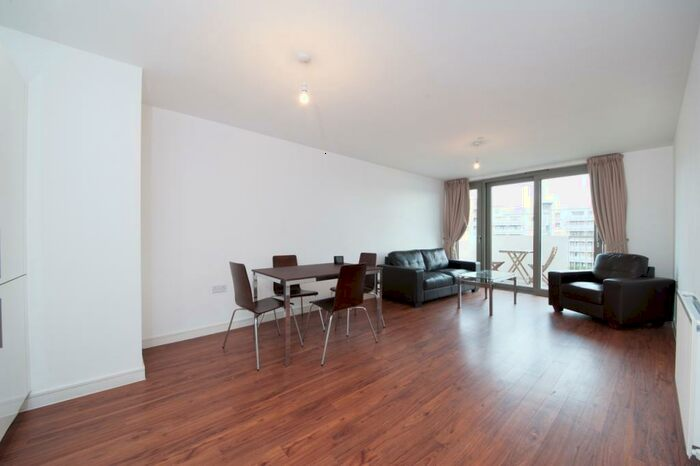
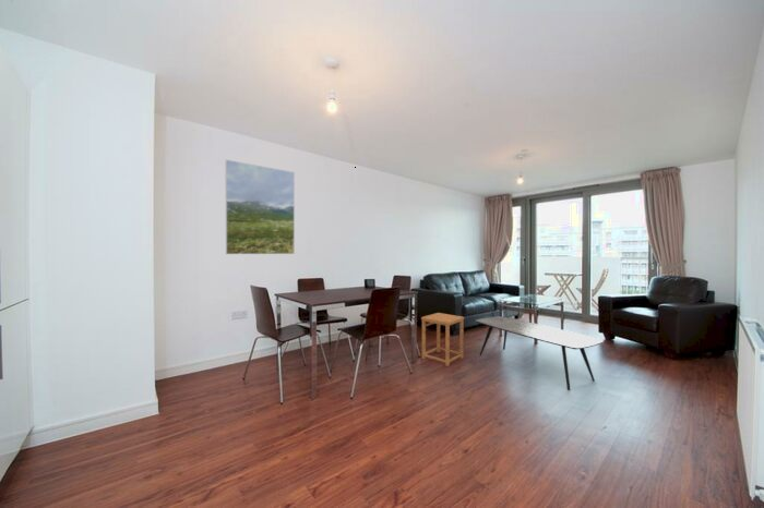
+ side table [420,312,465,367]
+ coffee table [475,315,605,391]
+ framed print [225,159,296,255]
